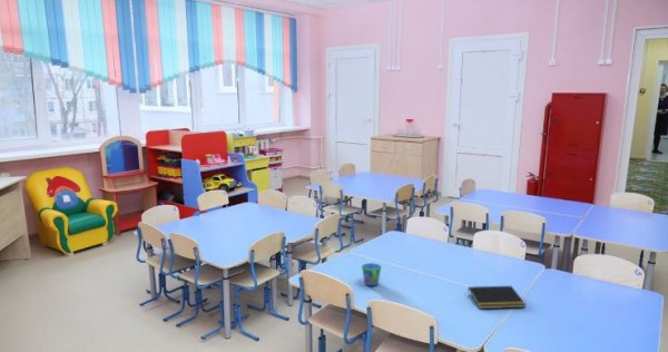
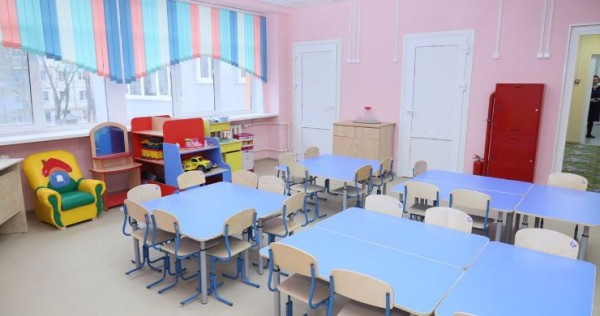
- snack cup [361,262,383,287]
- notepad [466,285,527,310]
